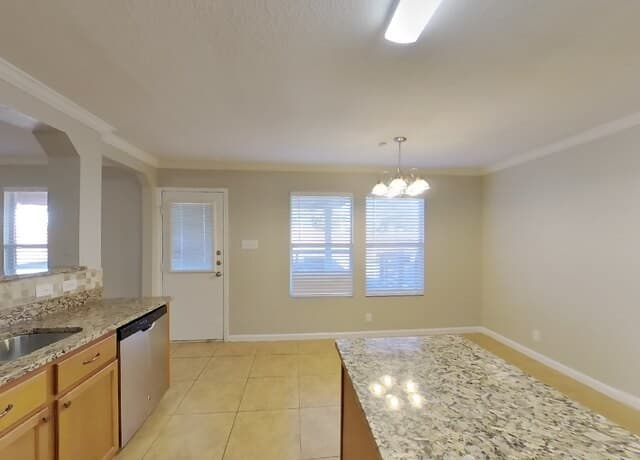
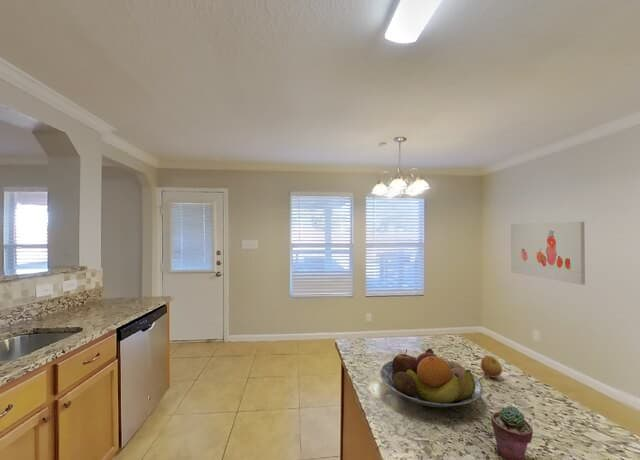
+ fruit bowl [379,347,484,408]
+ potted succulent [490,405,534,460]
+ apple [480,355,503,378]
+ wall art [510,221,586,286]
